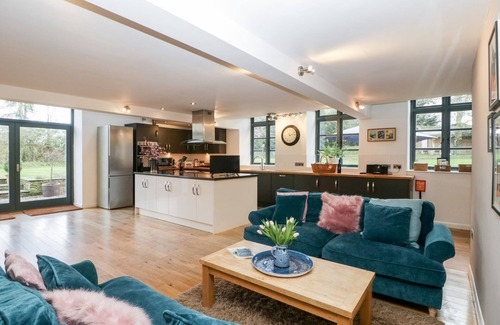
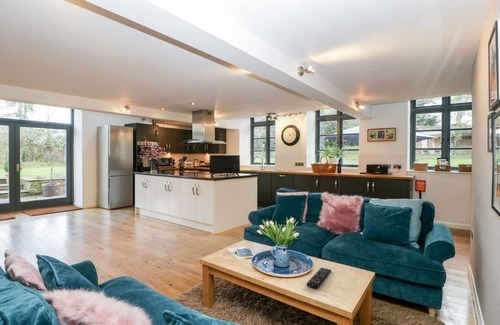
+ remote control [306,267,332,289]
